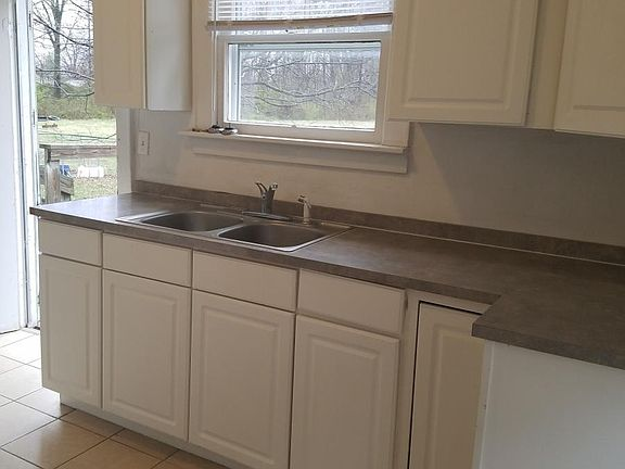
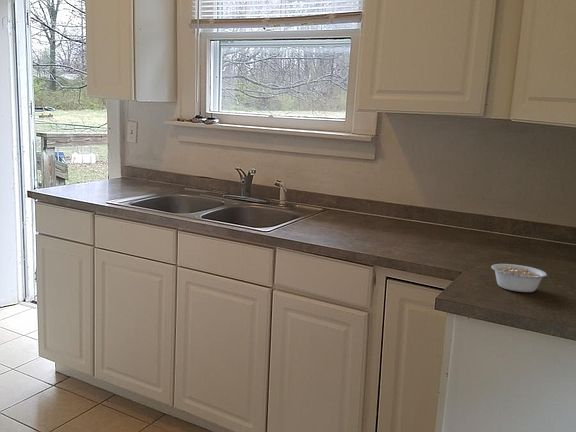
+ legume [490,263,548,293]
